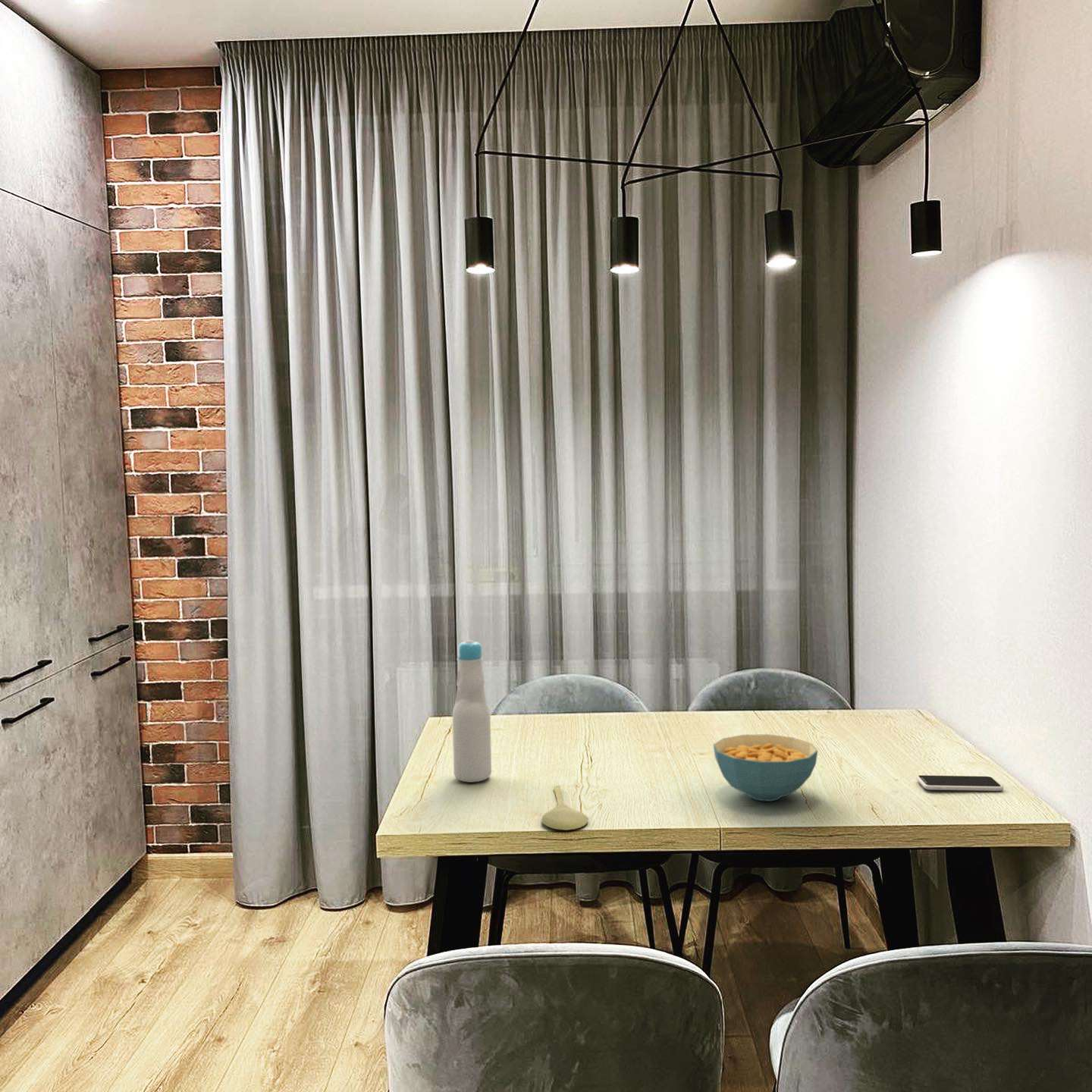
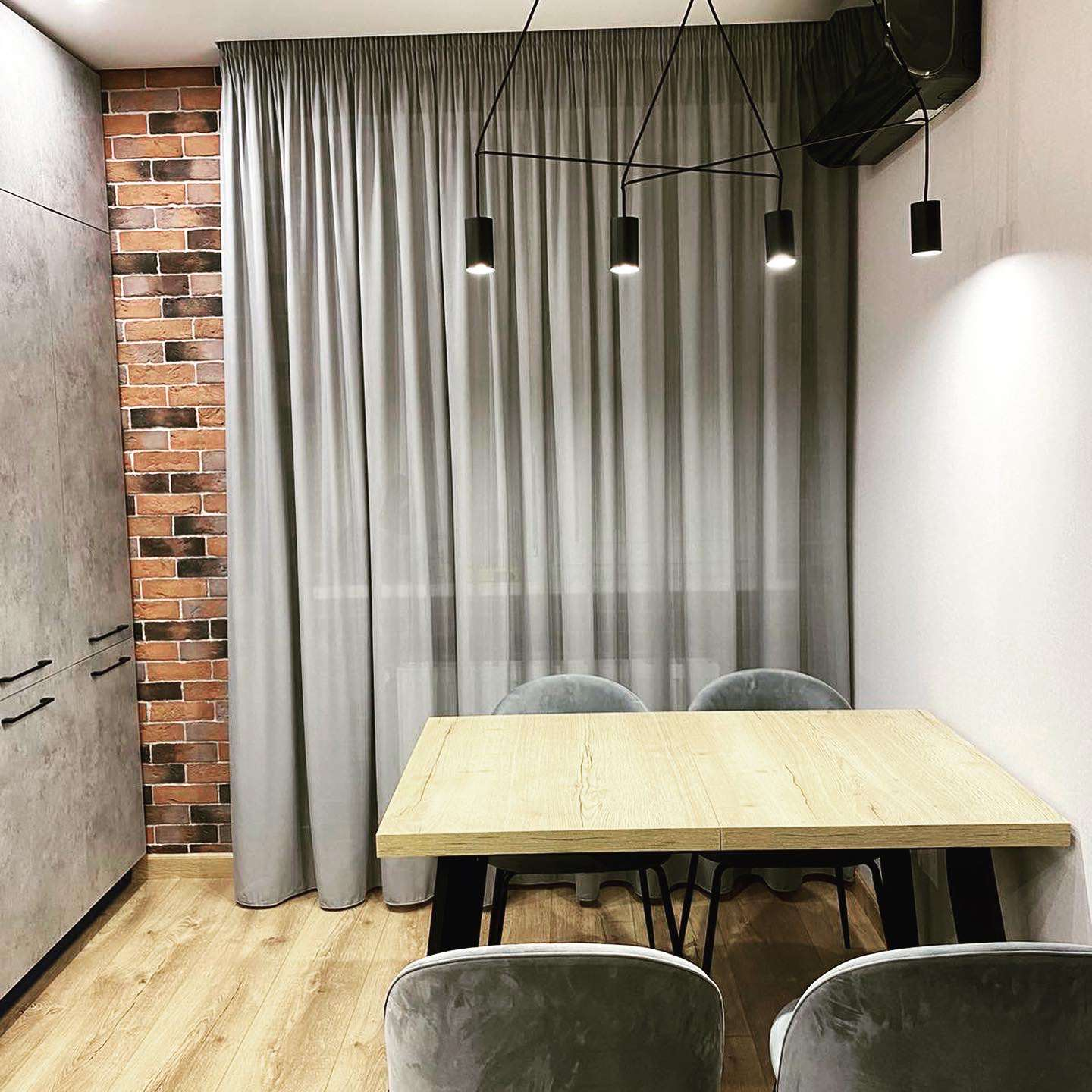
- spoon [541,785,588,831]
- cereal bowl [713,733,818,802]
- smartphone [915,774,1004,792]
- bottle [452,639,492,783]
